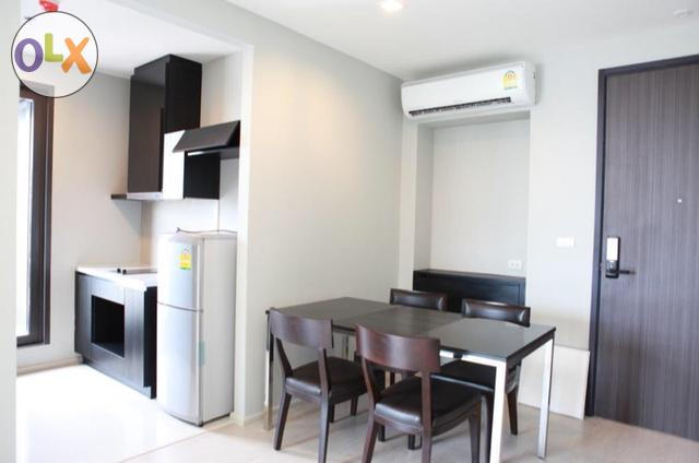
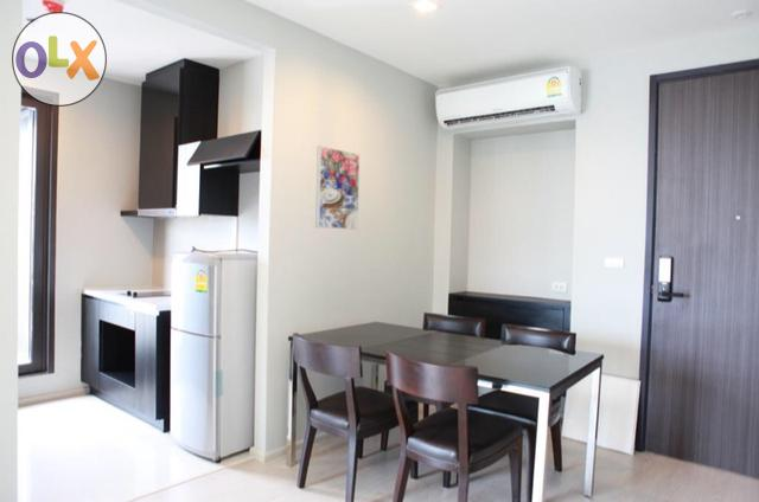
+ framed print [314,144,361,231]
